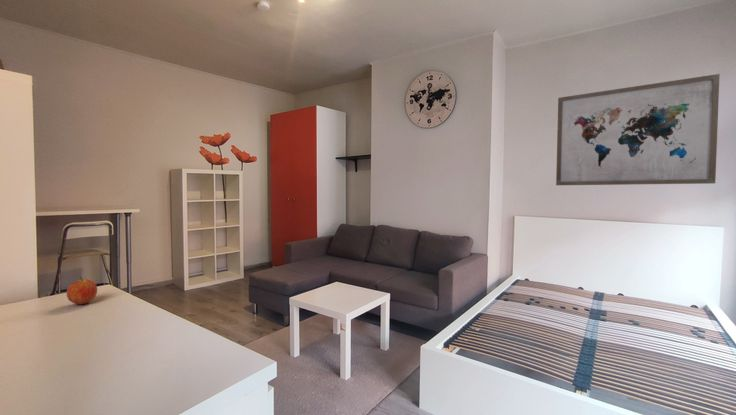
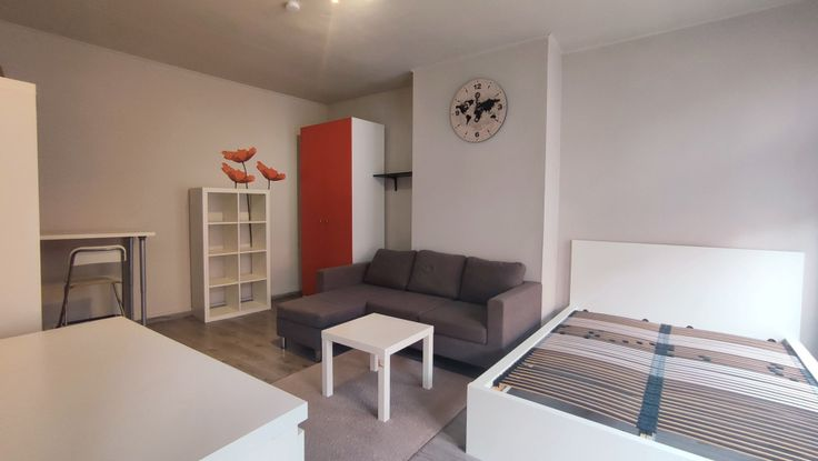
- wall art [555,73,721,186]
- fruit [66,276,98,305]
